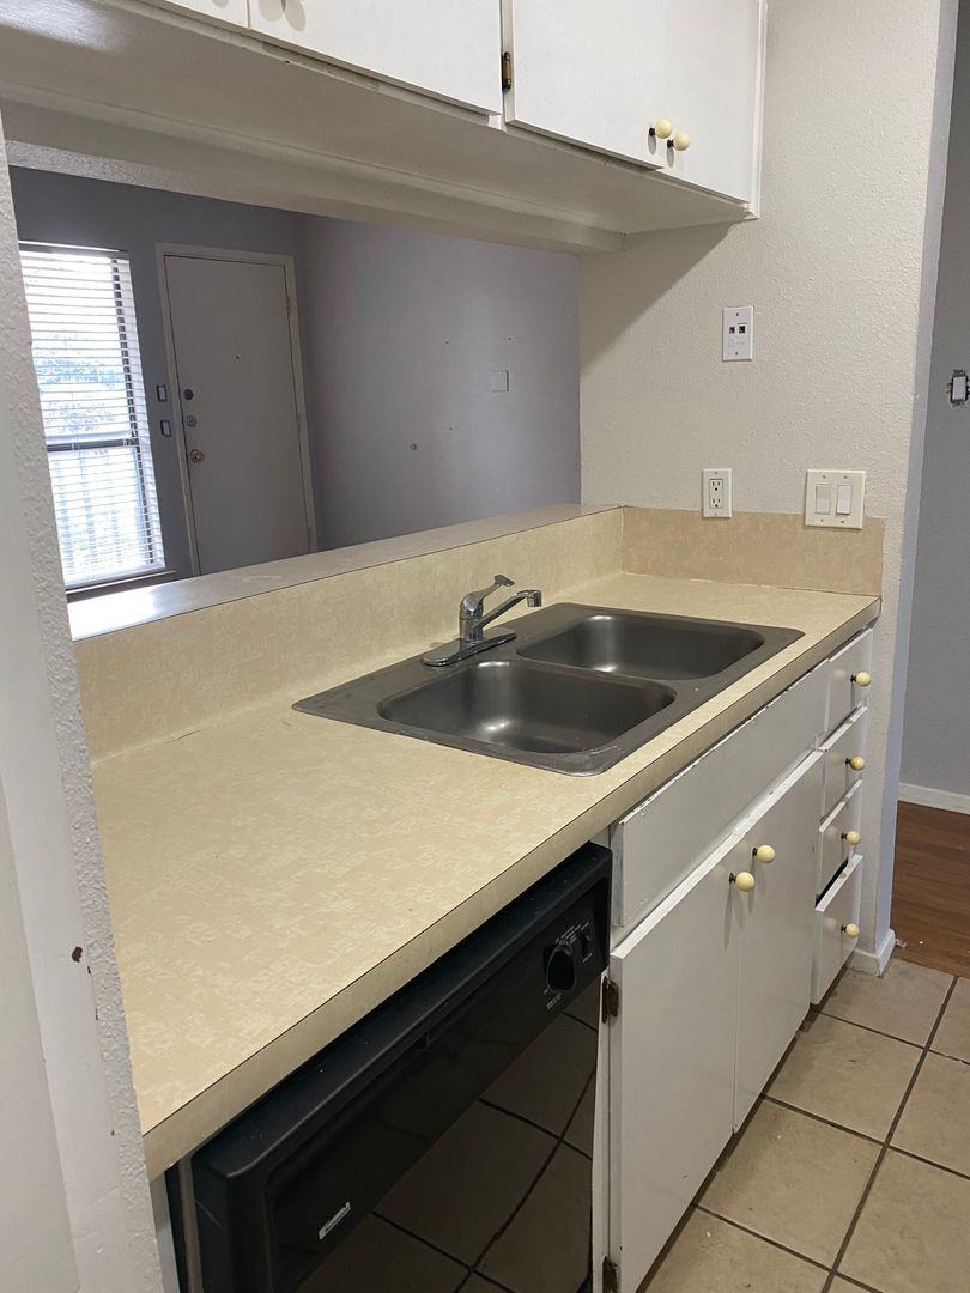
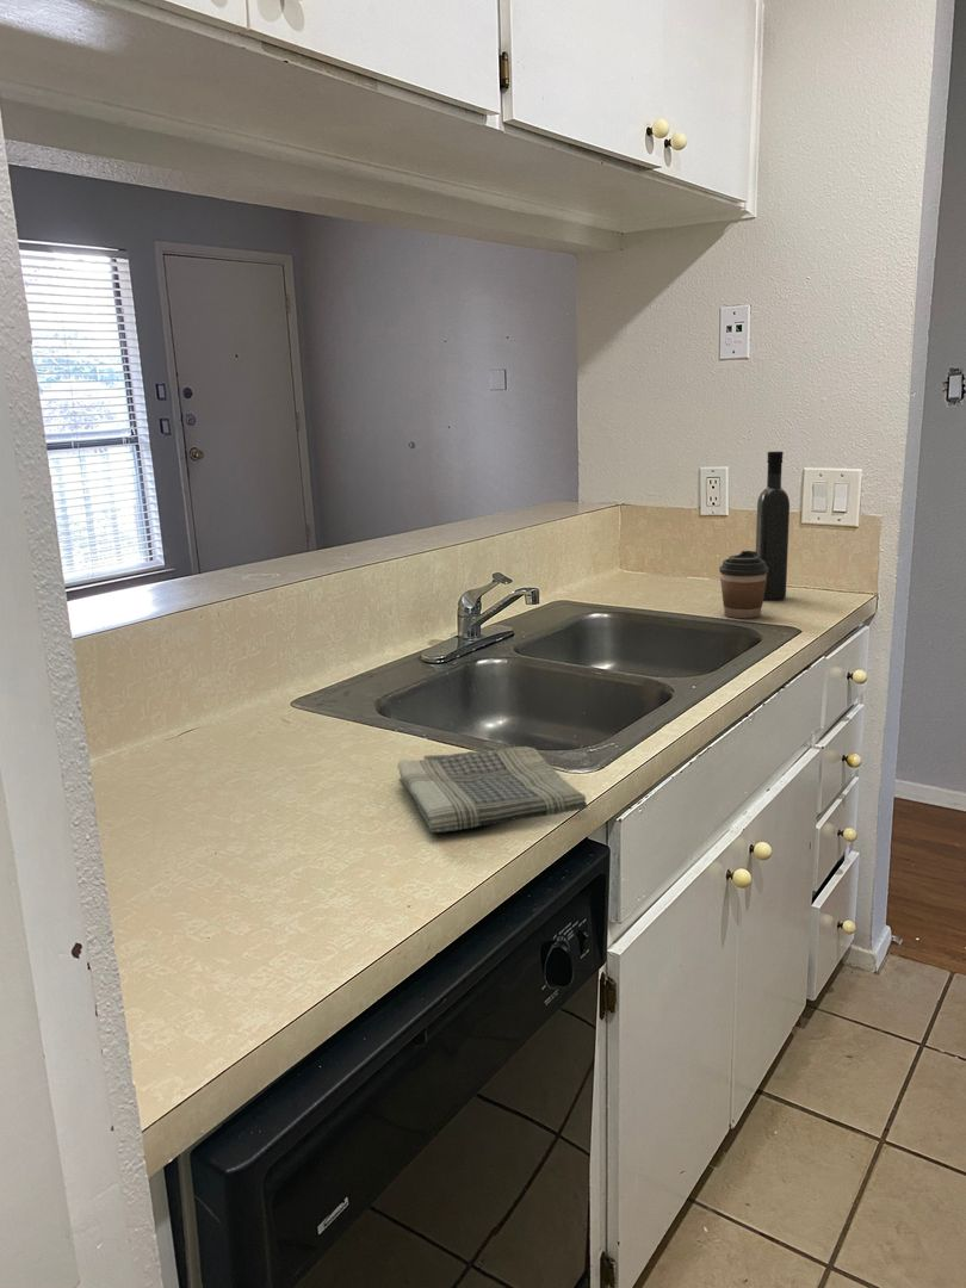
+ coffee cup [718,550,768,619]
+ wine bottle [755,450,791,601]
+ dish towel [396,745,589,834]
